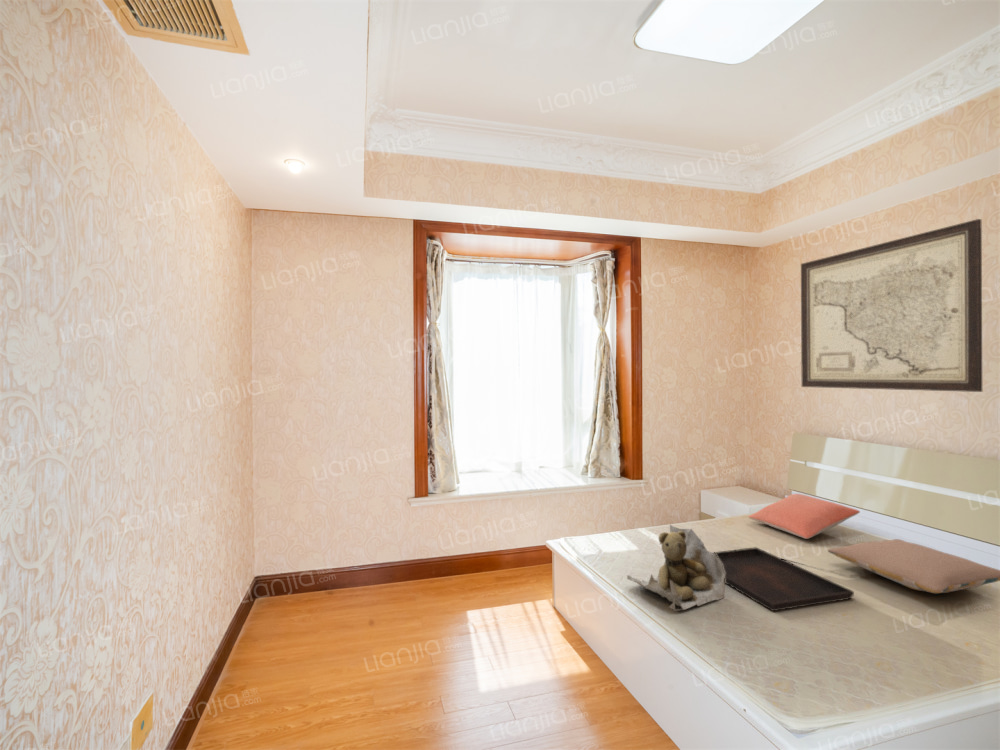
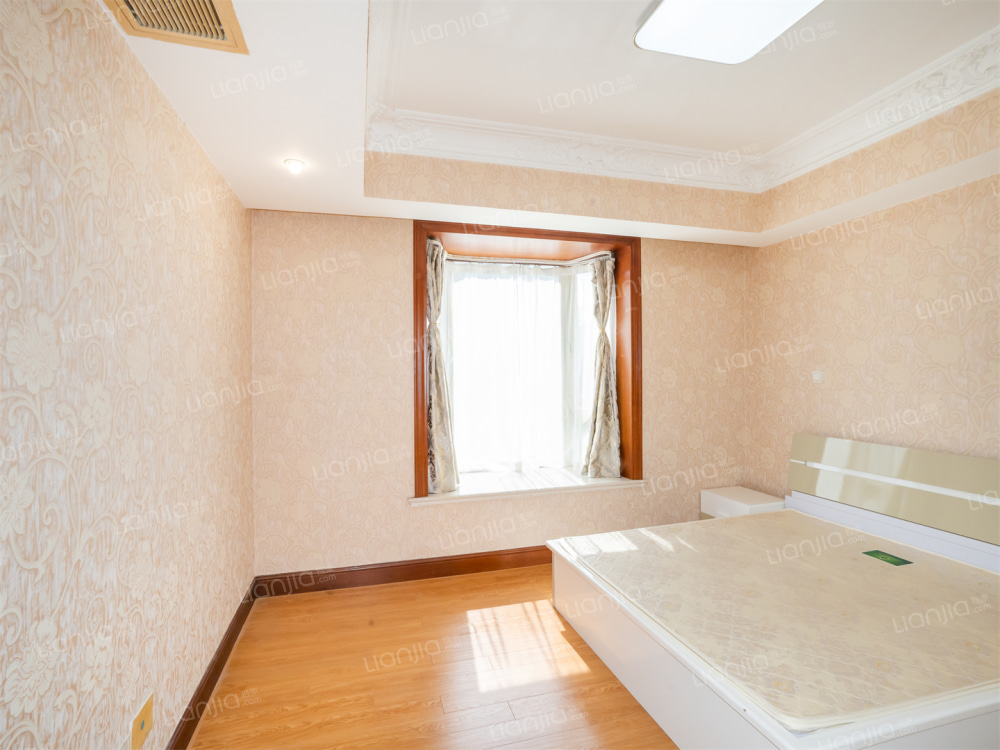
- teddy bear [626,524,726,612]
- pillow [827,538,1000,594]
- pillow [748,493,861,540]
- serving tray [711,546,855,612]
- wall art [800,218,983,393]
